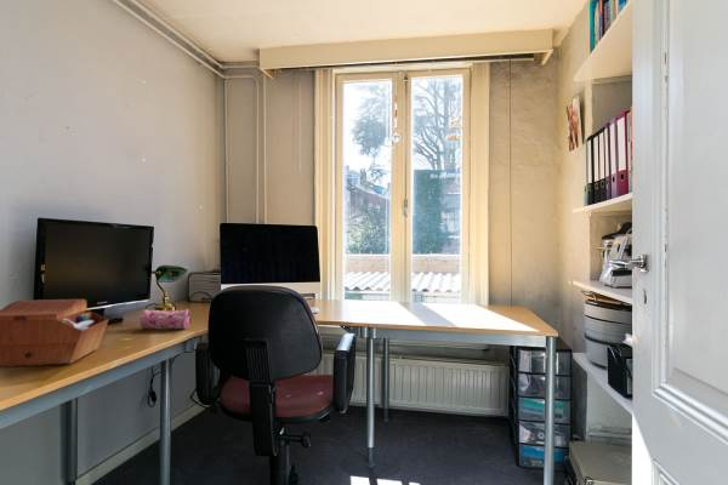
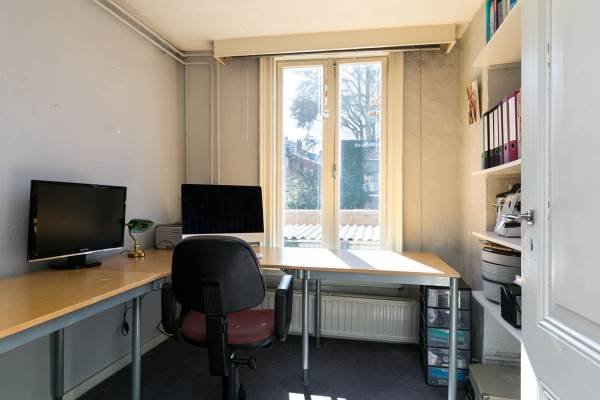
- sewing box [0,298,109,369]
- pencil case [140,308,192,330]
